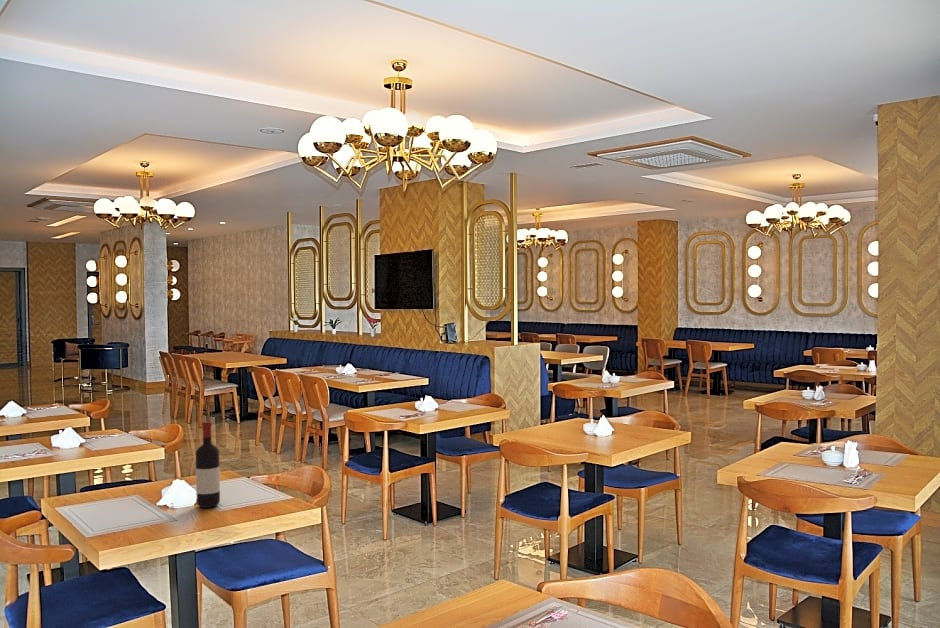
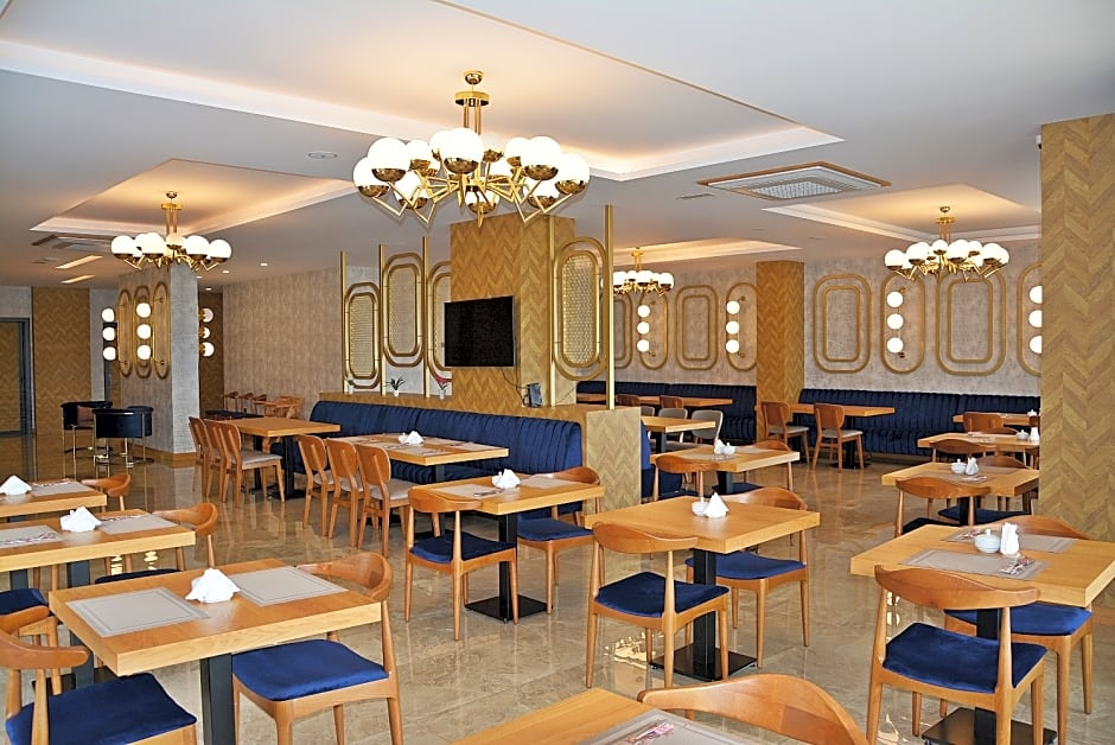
- wine bottle [195,420,221,509]
